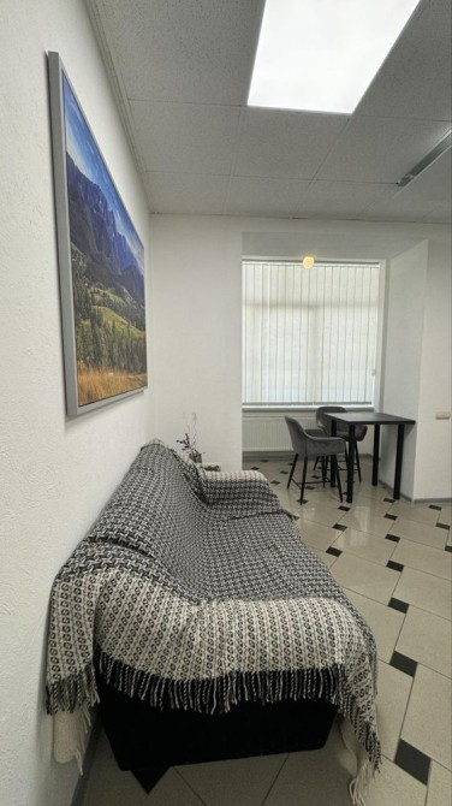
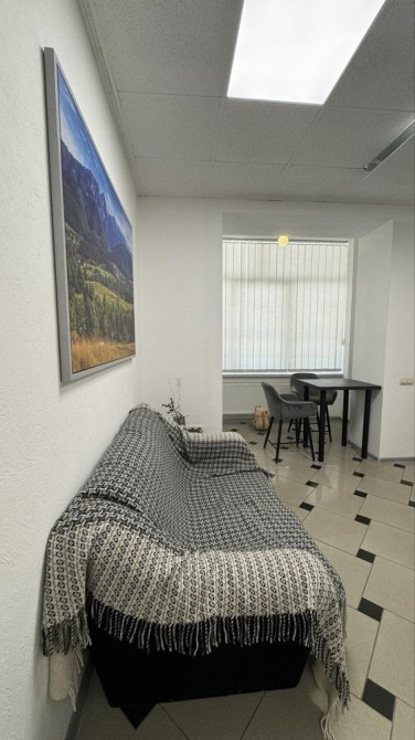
+ backpack [249,405,270,431]
